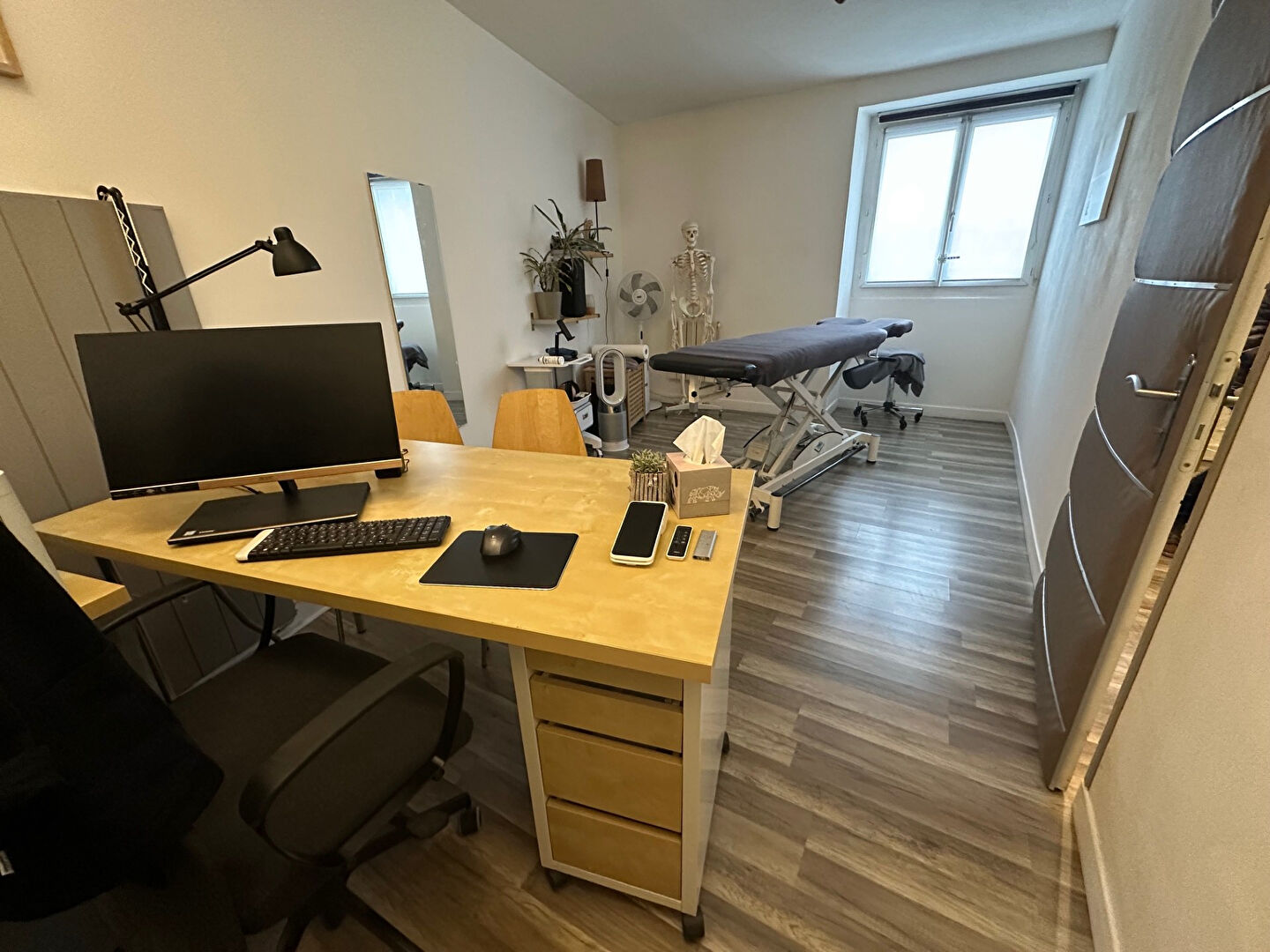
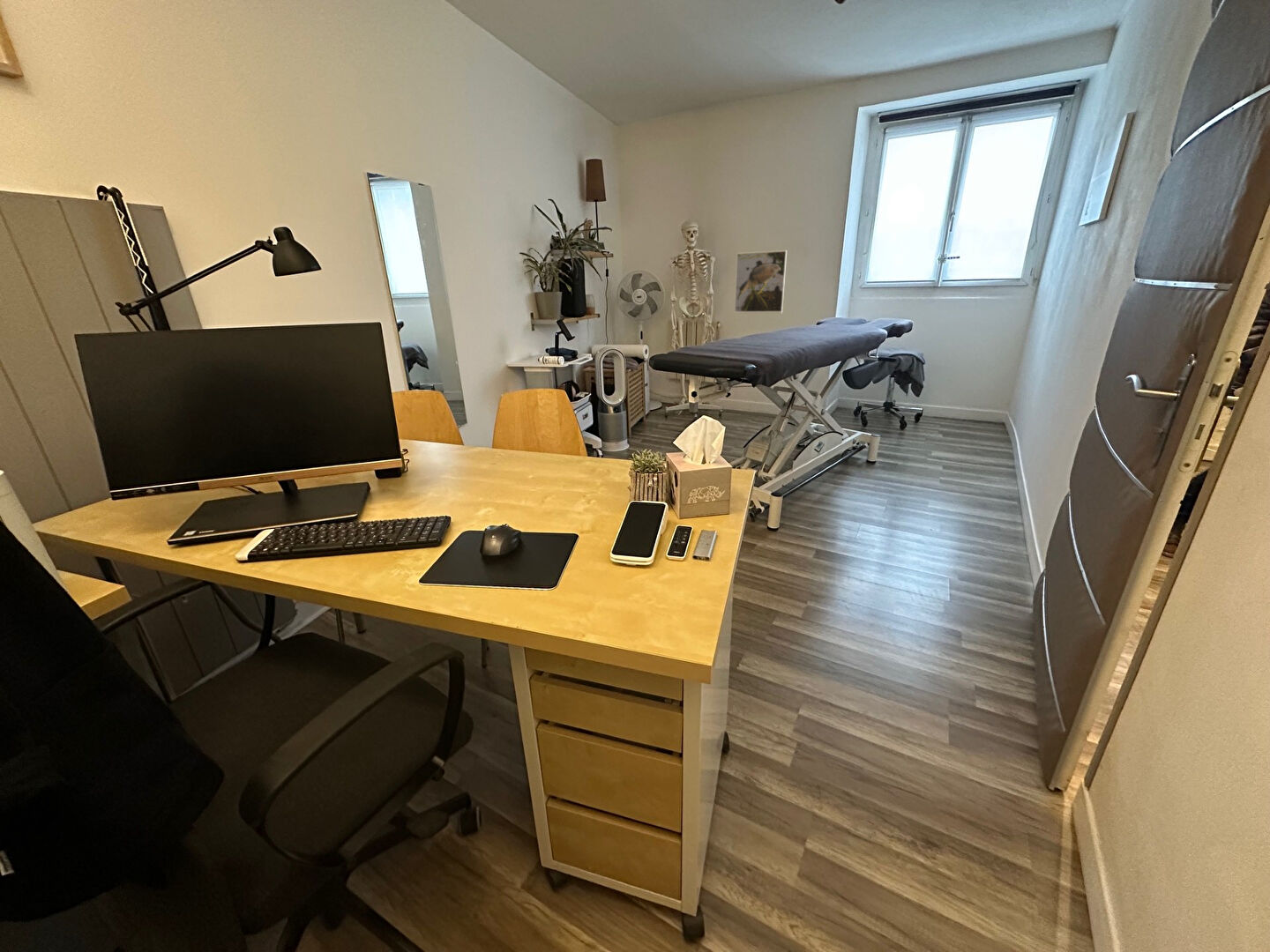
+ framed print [734,249,788,315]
